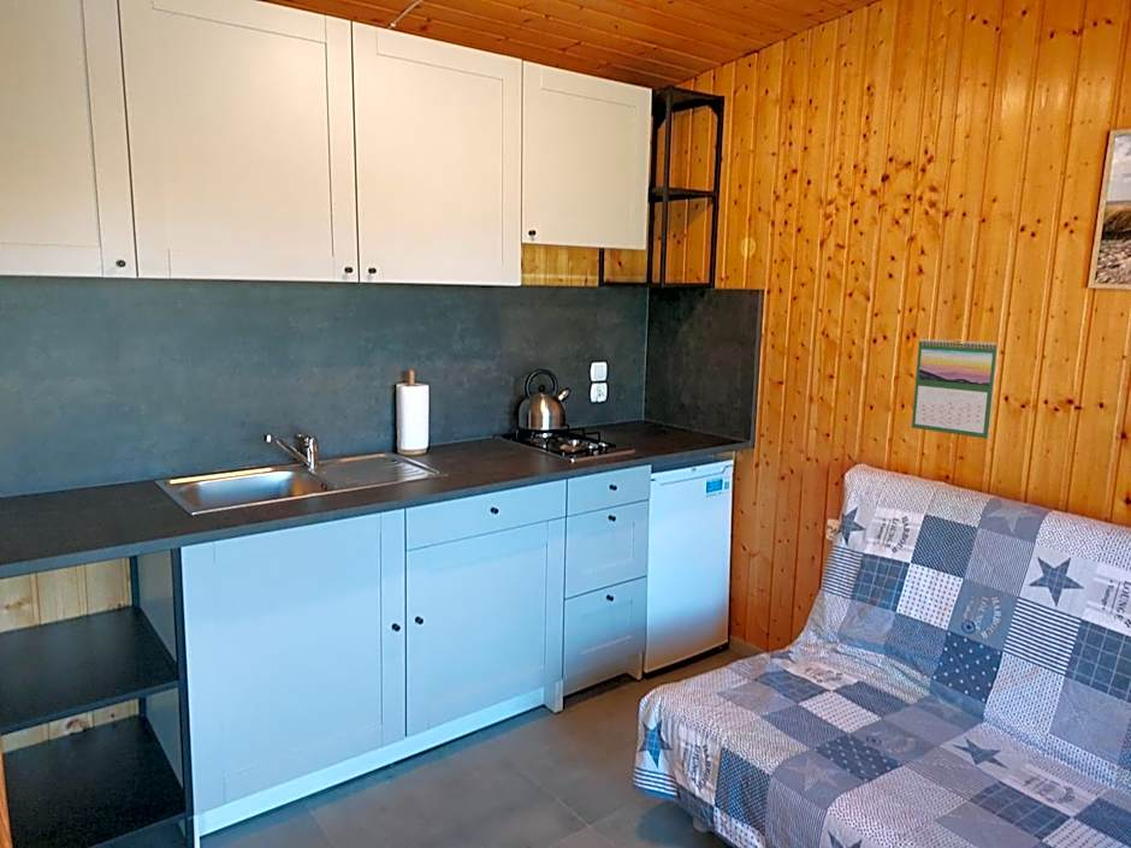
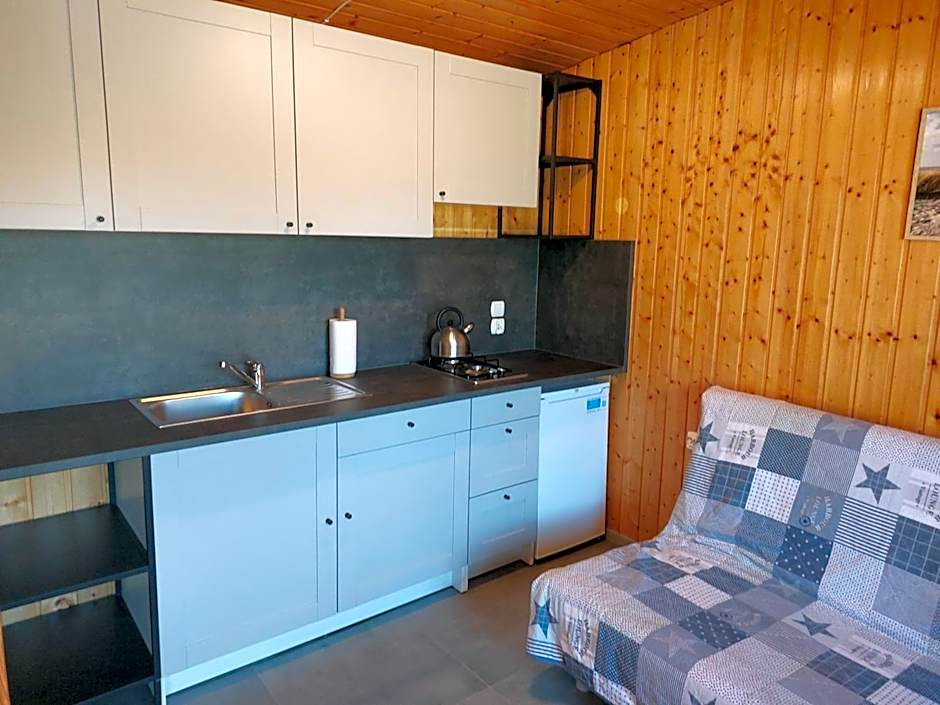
- calendar [911,338,1000,440]
